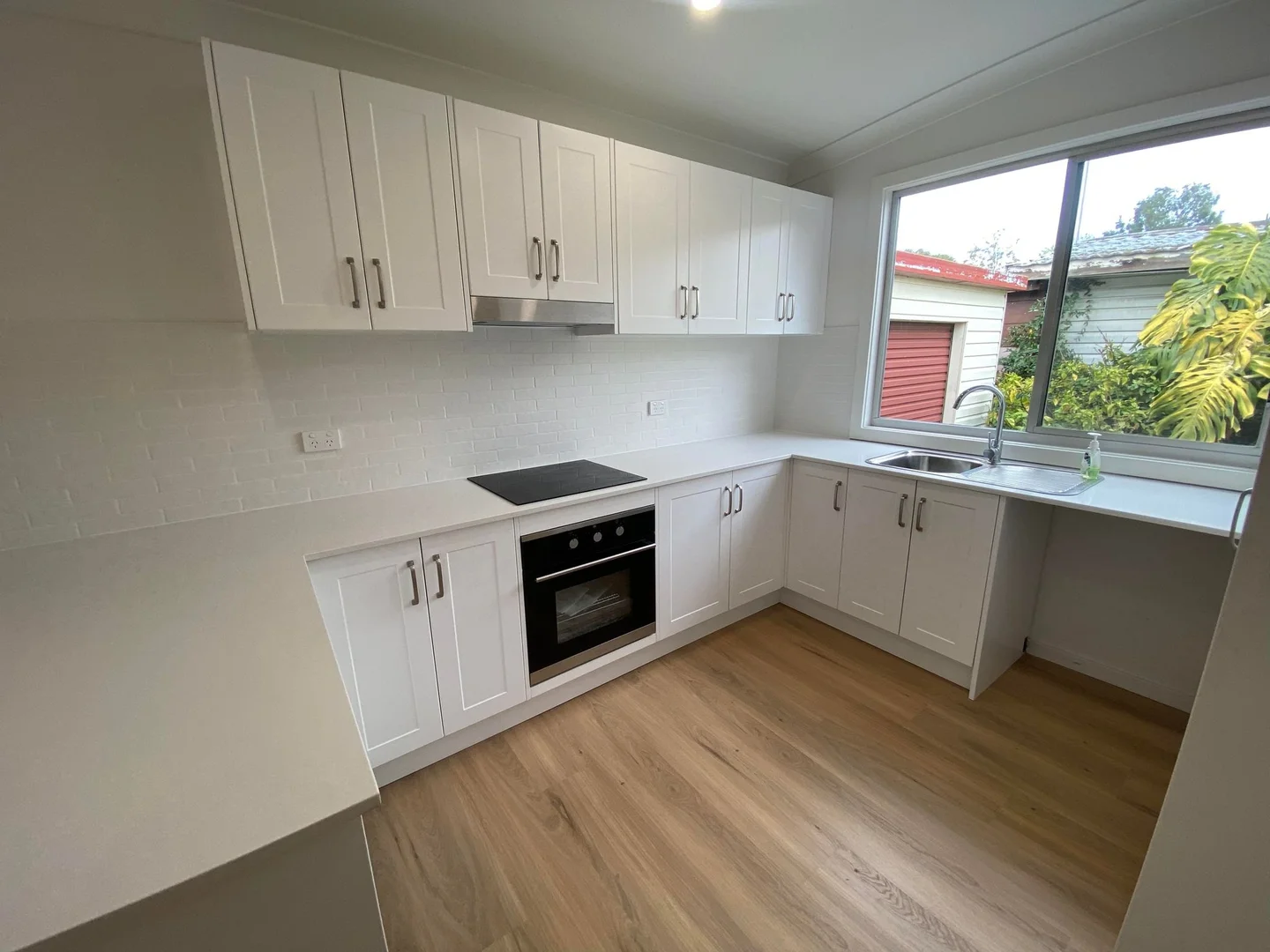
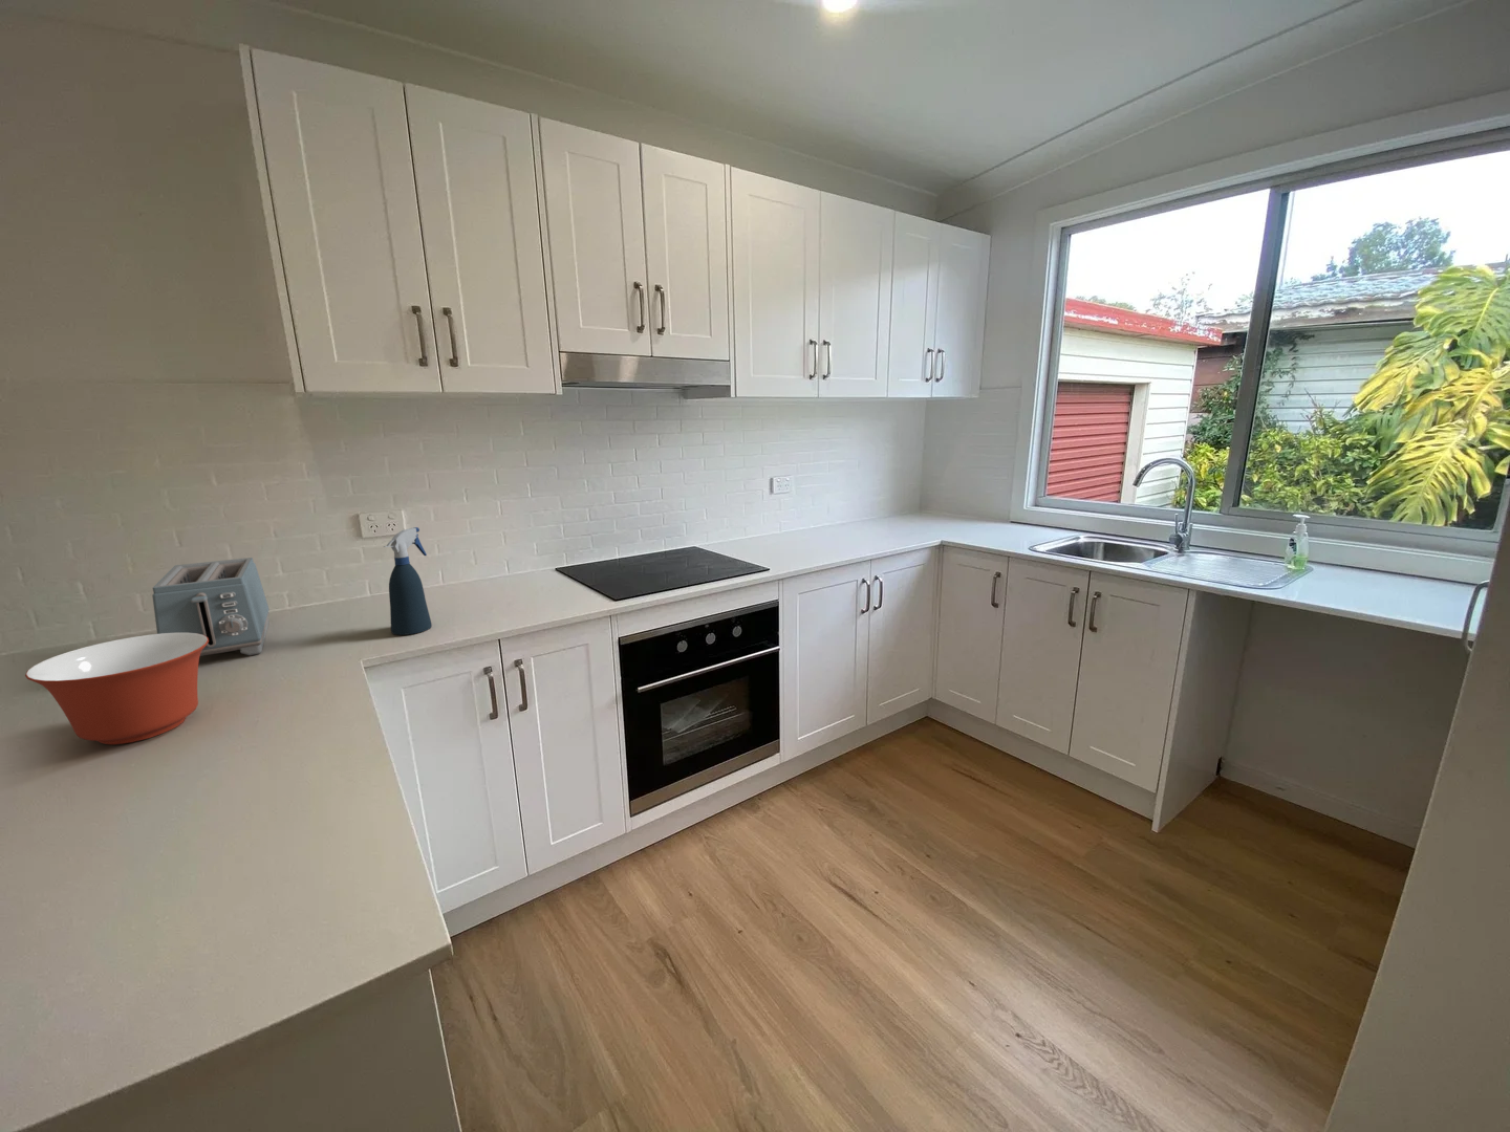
+ mixing bowl [24,633,209,746]
+ spray bottle [383,527,433,636]
+ toaster [151,556,271,658]
